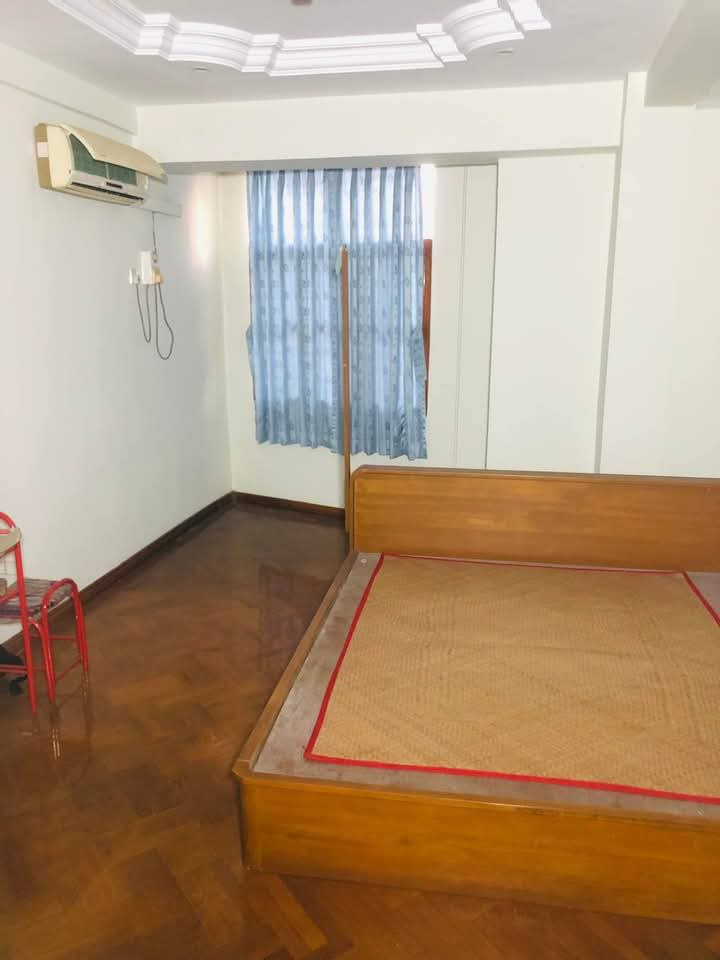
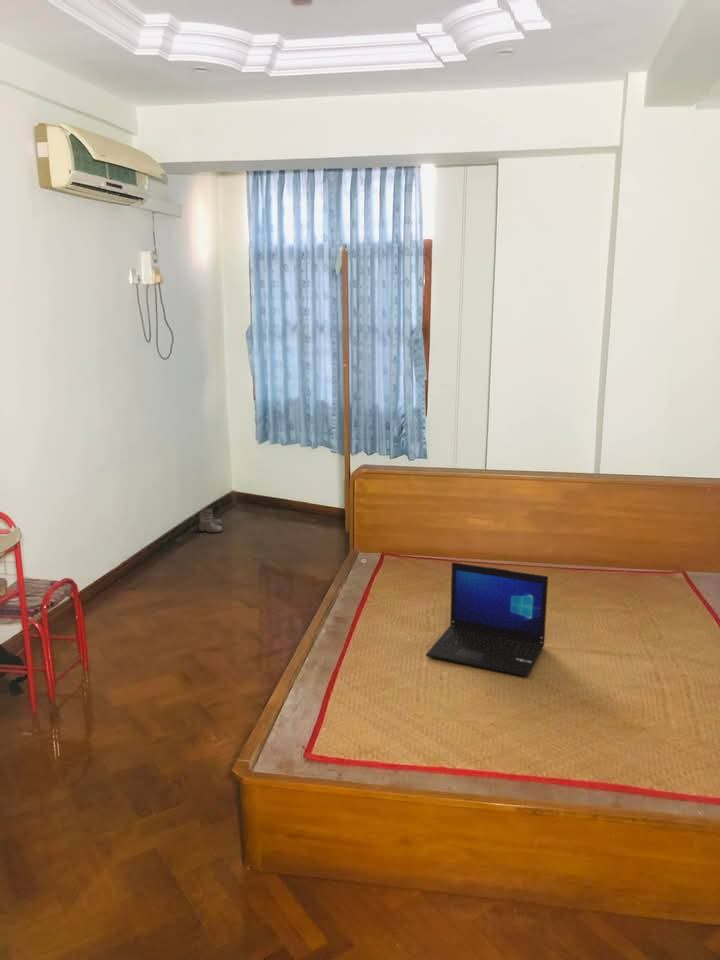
+ boots [198,507,224,534]
+ laptop [425,561,549,678]
